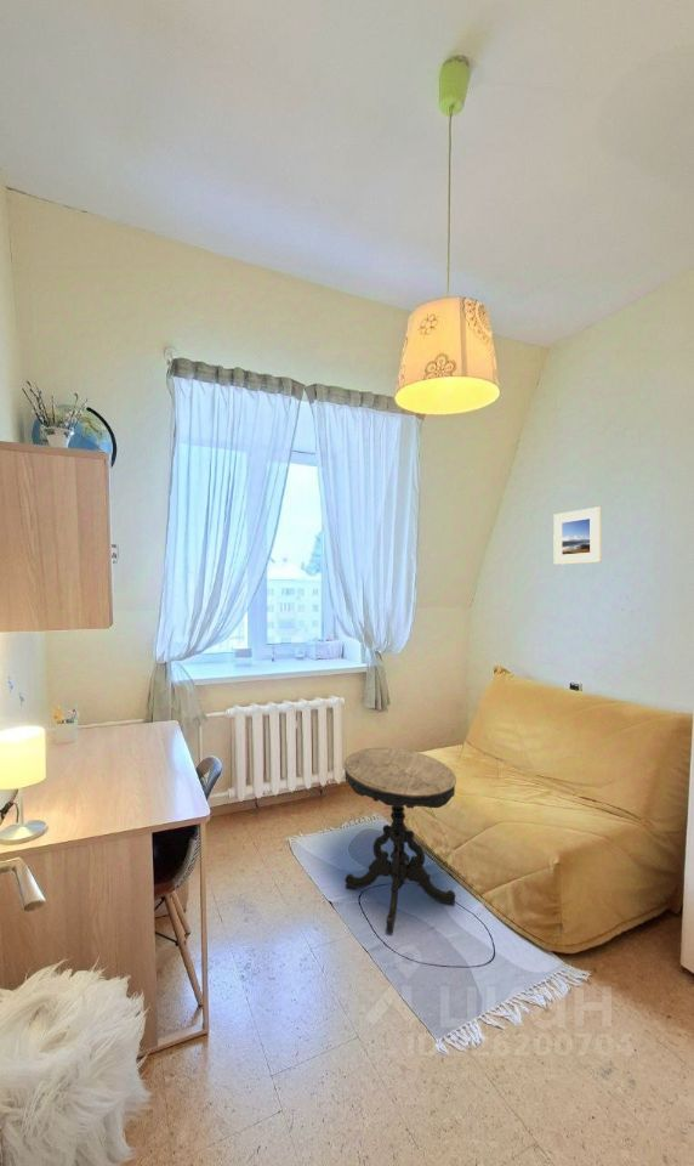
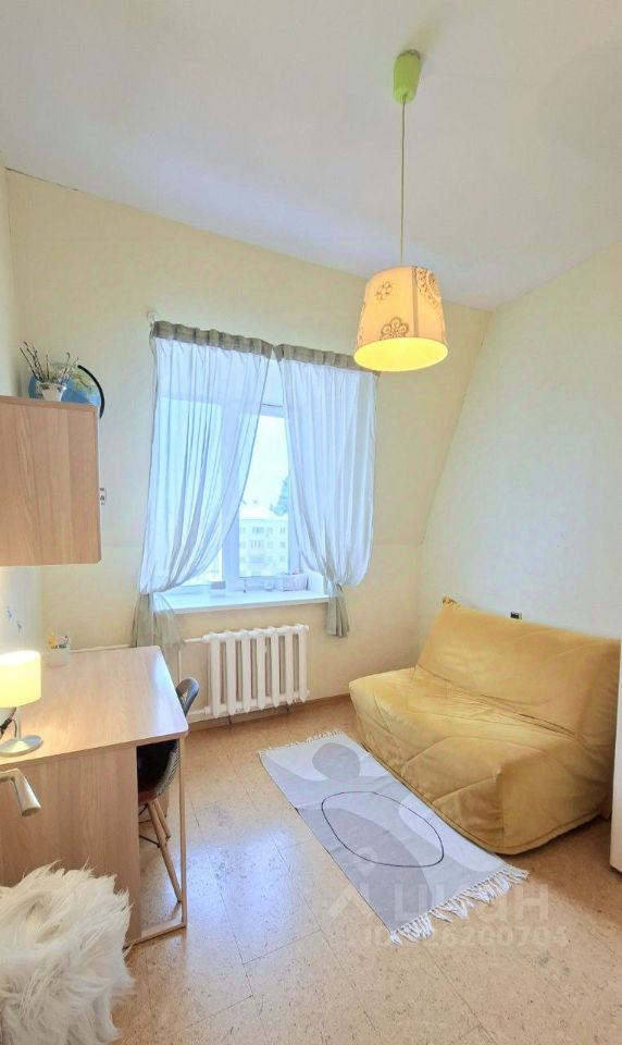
- side table [343,746,457,934]
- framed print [552,505,603,566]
